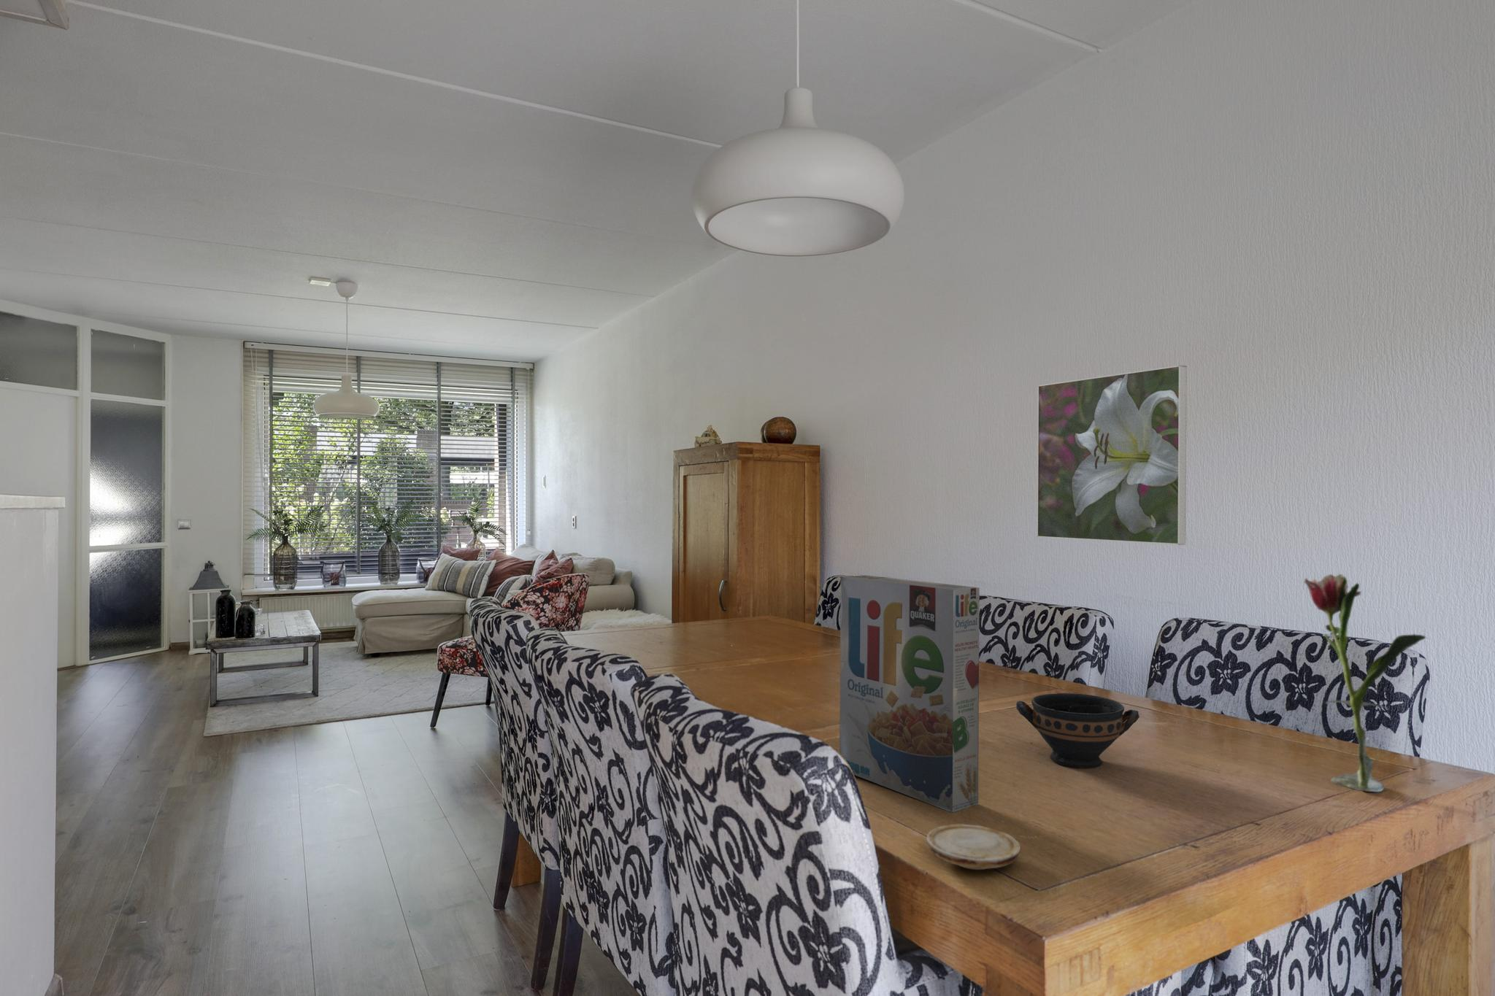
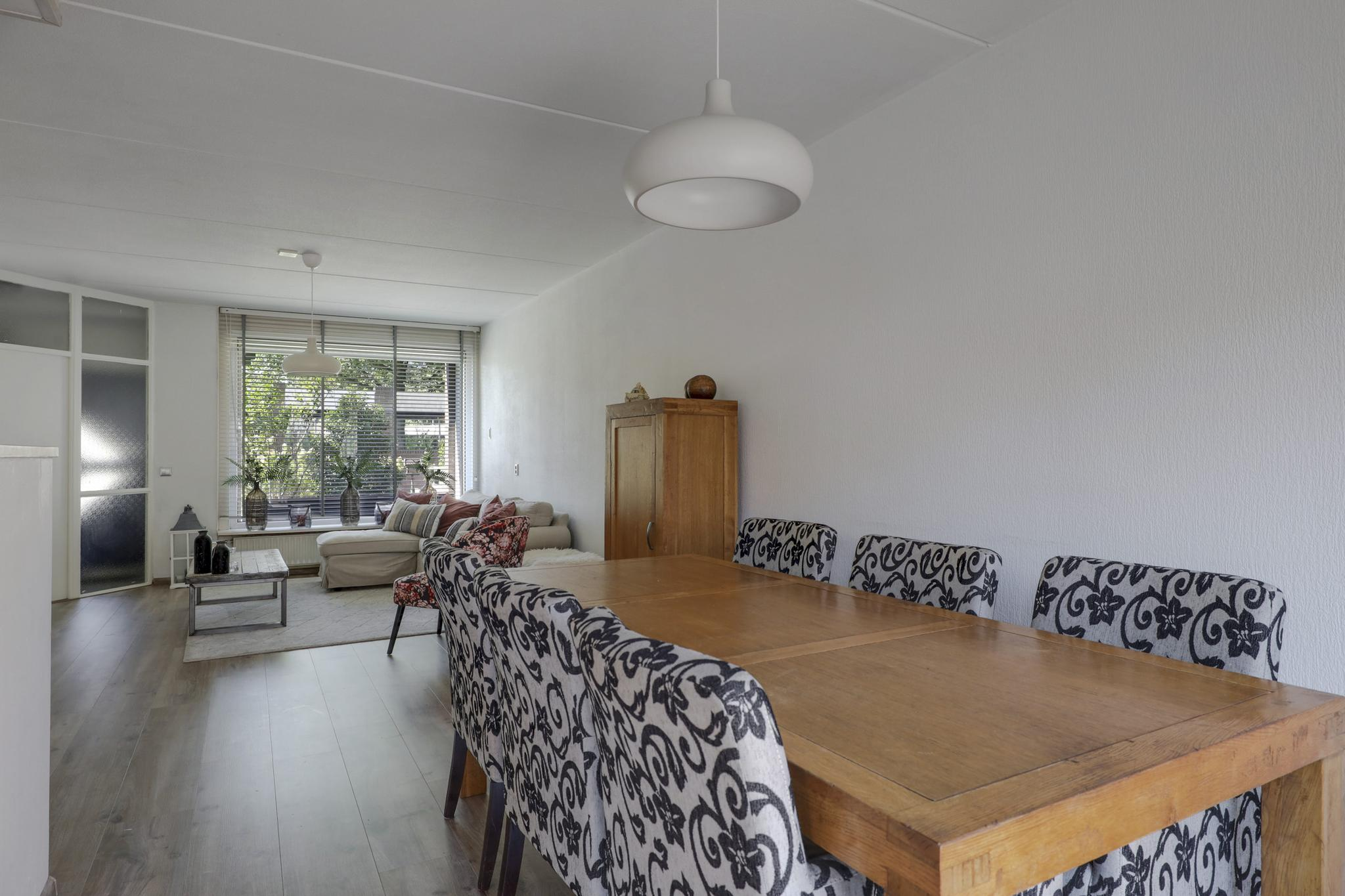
- wood slice [926,824,1021,870]
- cereal box [839,575,980,813]
- bowl [1016,693,1140,769]
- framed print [1036,365,1188,546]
- flower [1303,574,1426,793]
